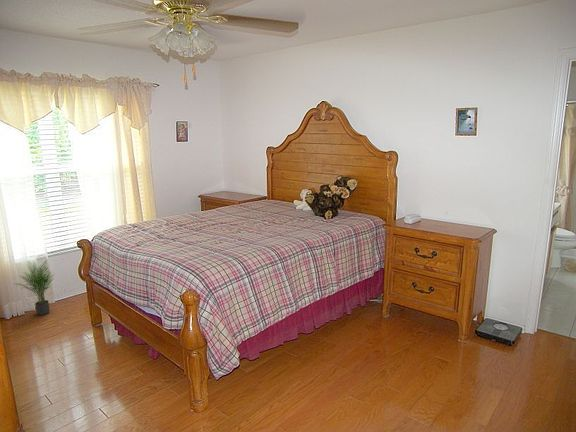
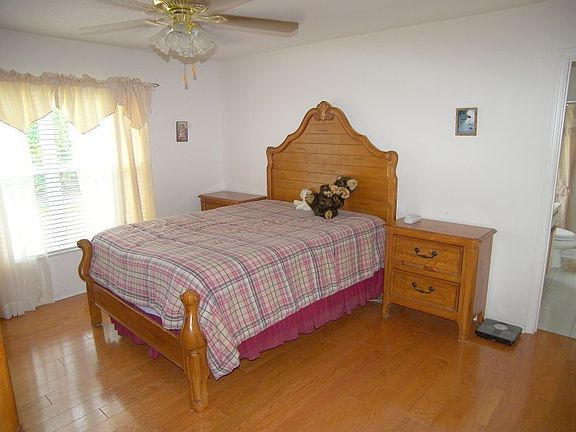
- potted plant [12,260,56,316]
